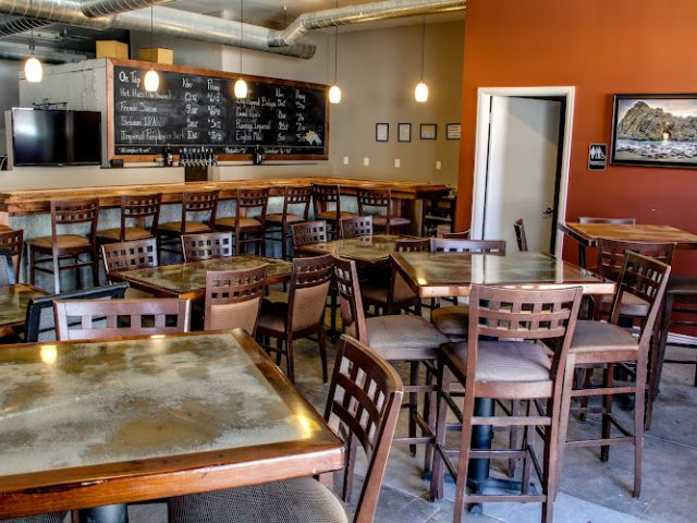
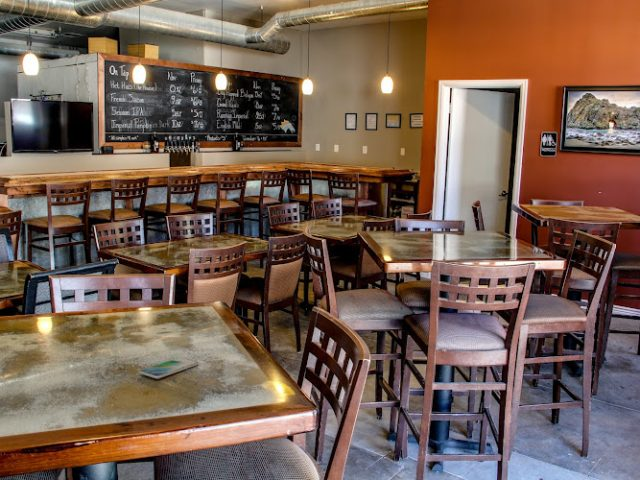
+ smartphone [138,356,199,380]
